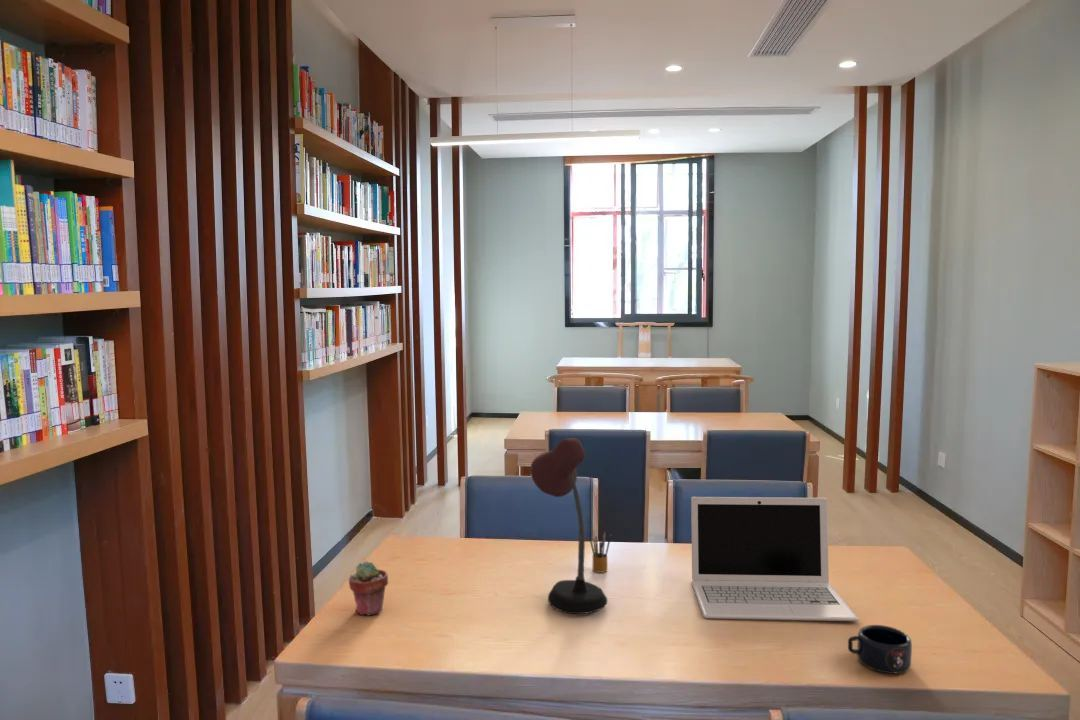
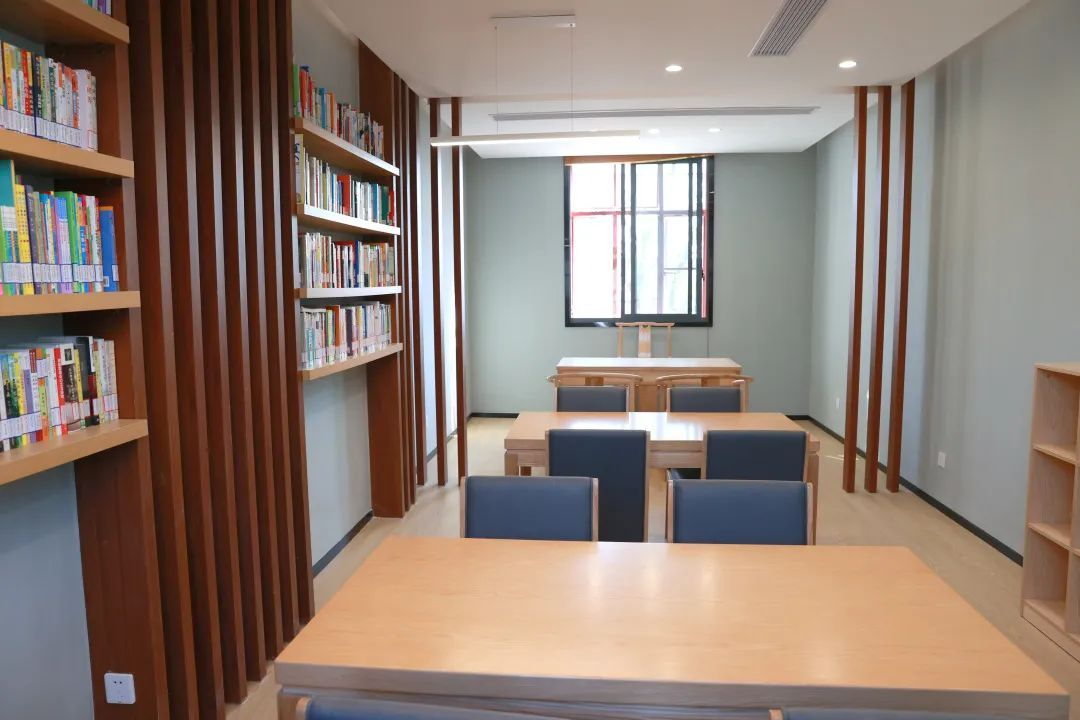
- mug [847,624,913,675]
- laptop [690,496,860,622]
- potted succulent [348,560,389,616]
- pencil box [589,530,612,574]
- desk lamp [529,437,608,615]
